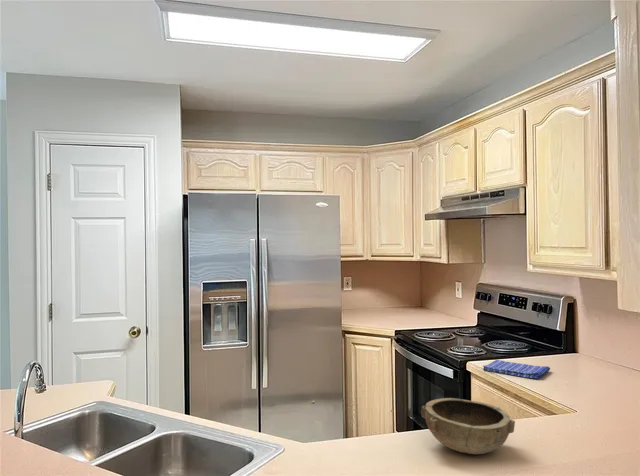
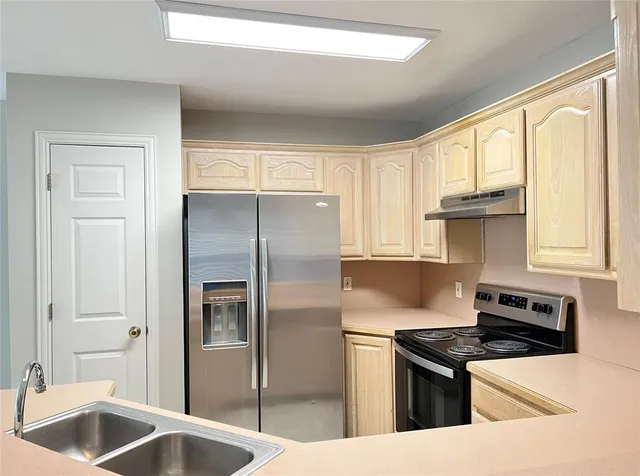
- bowl [420,397,516,455]
- dish towel [482,359,551,380]
